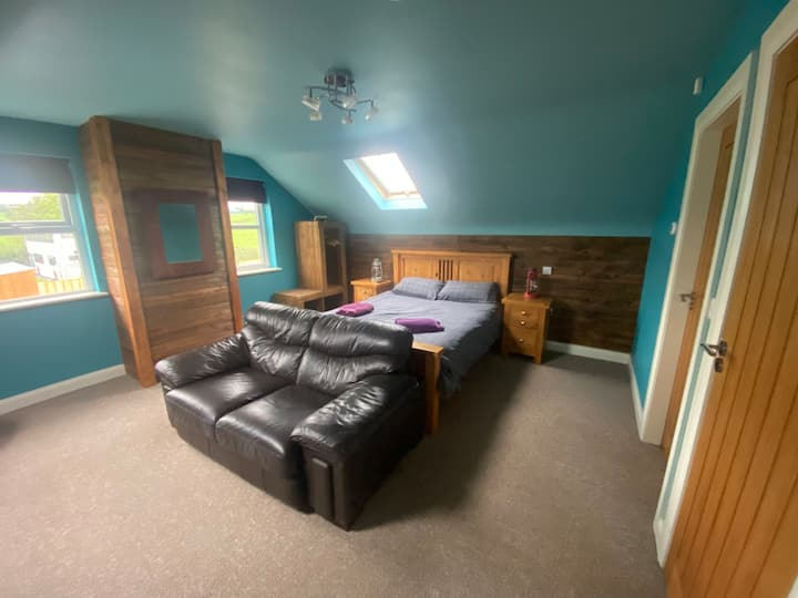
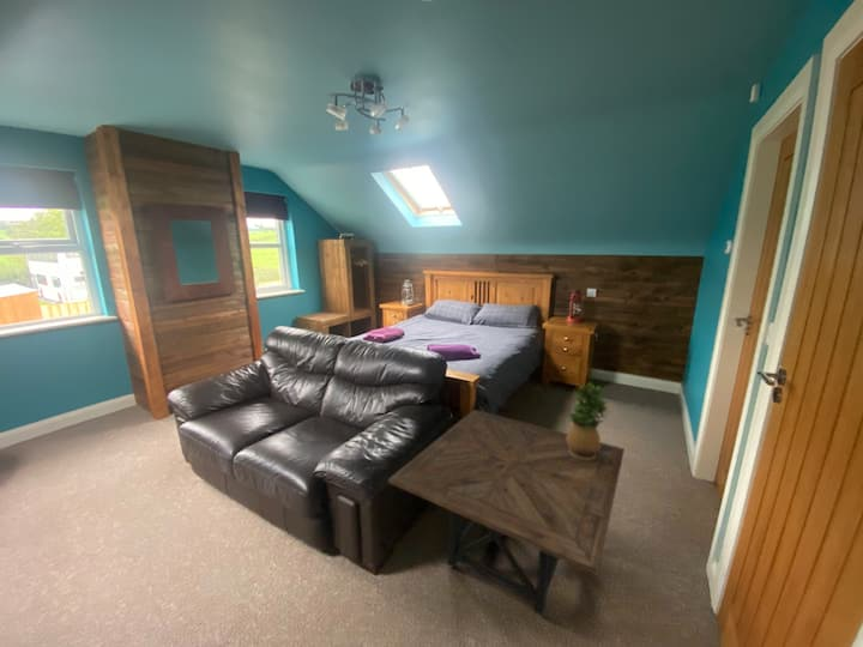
+ side table [387,409,626,617]
+ potted plant [566,381,610,460]
